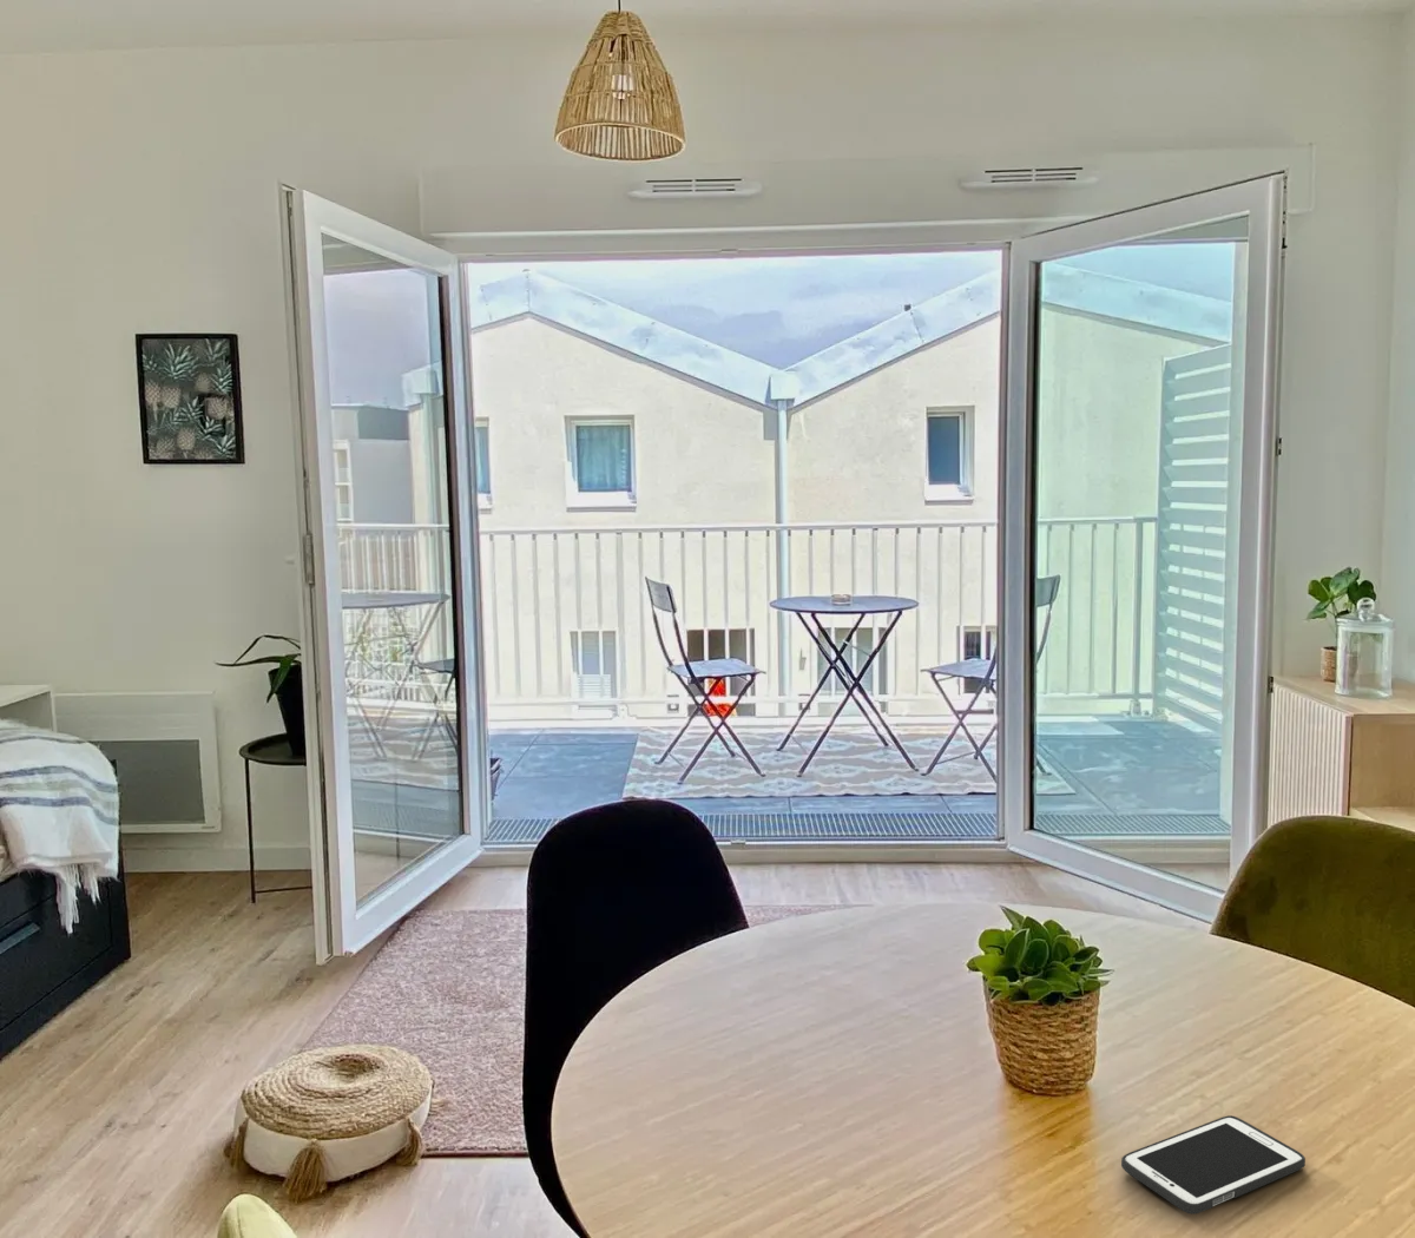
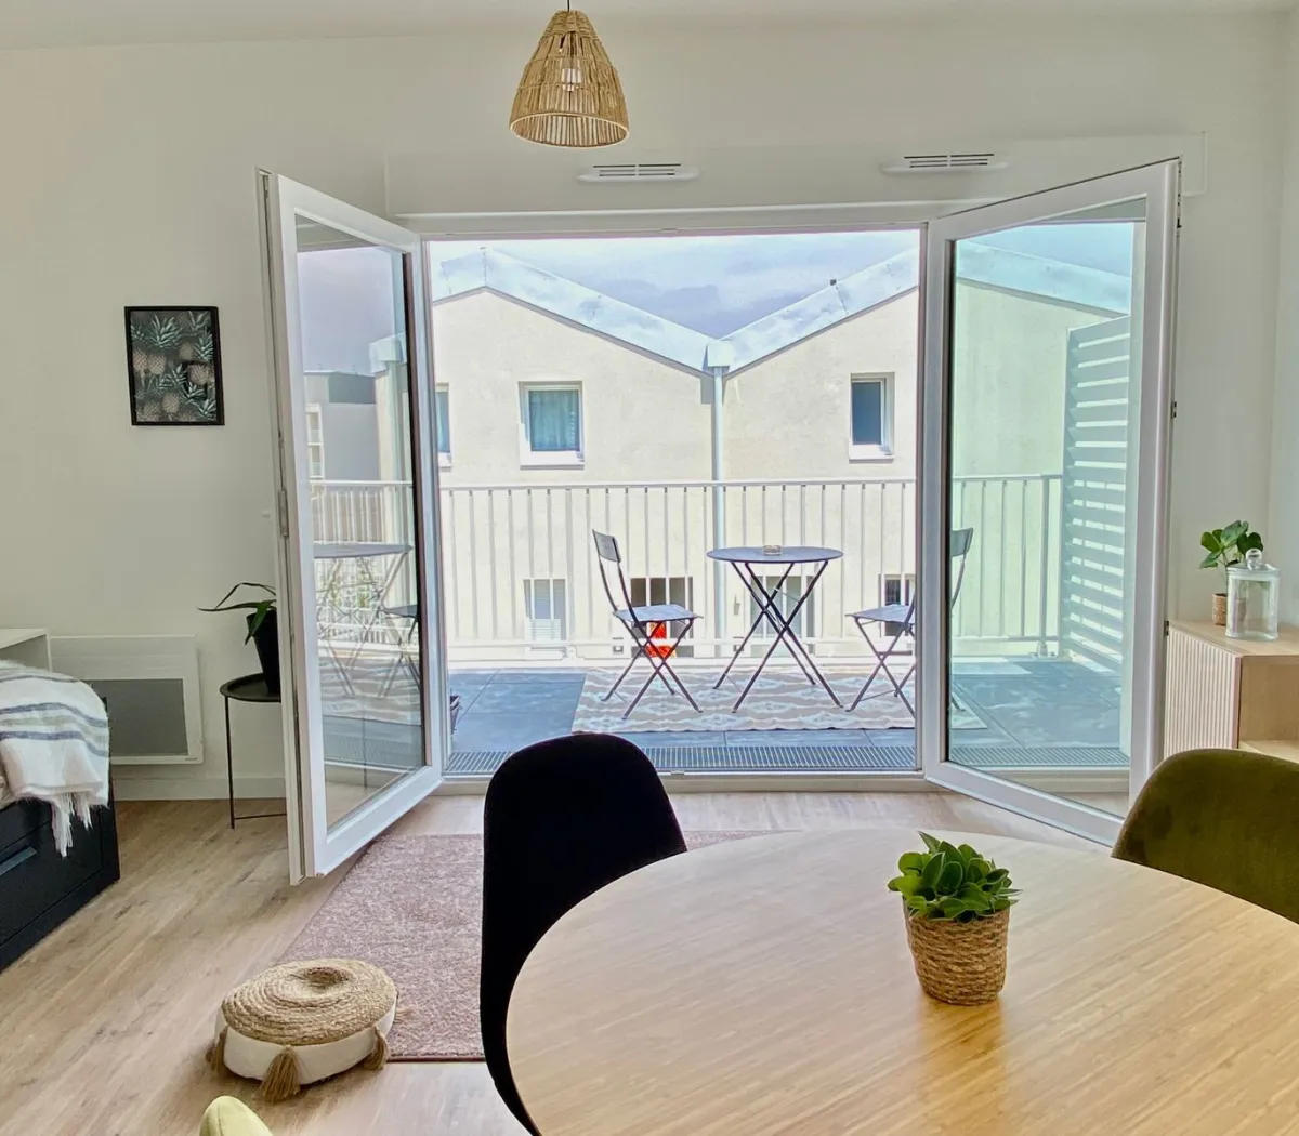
- cell phone [1120,1114,1307,1215]
